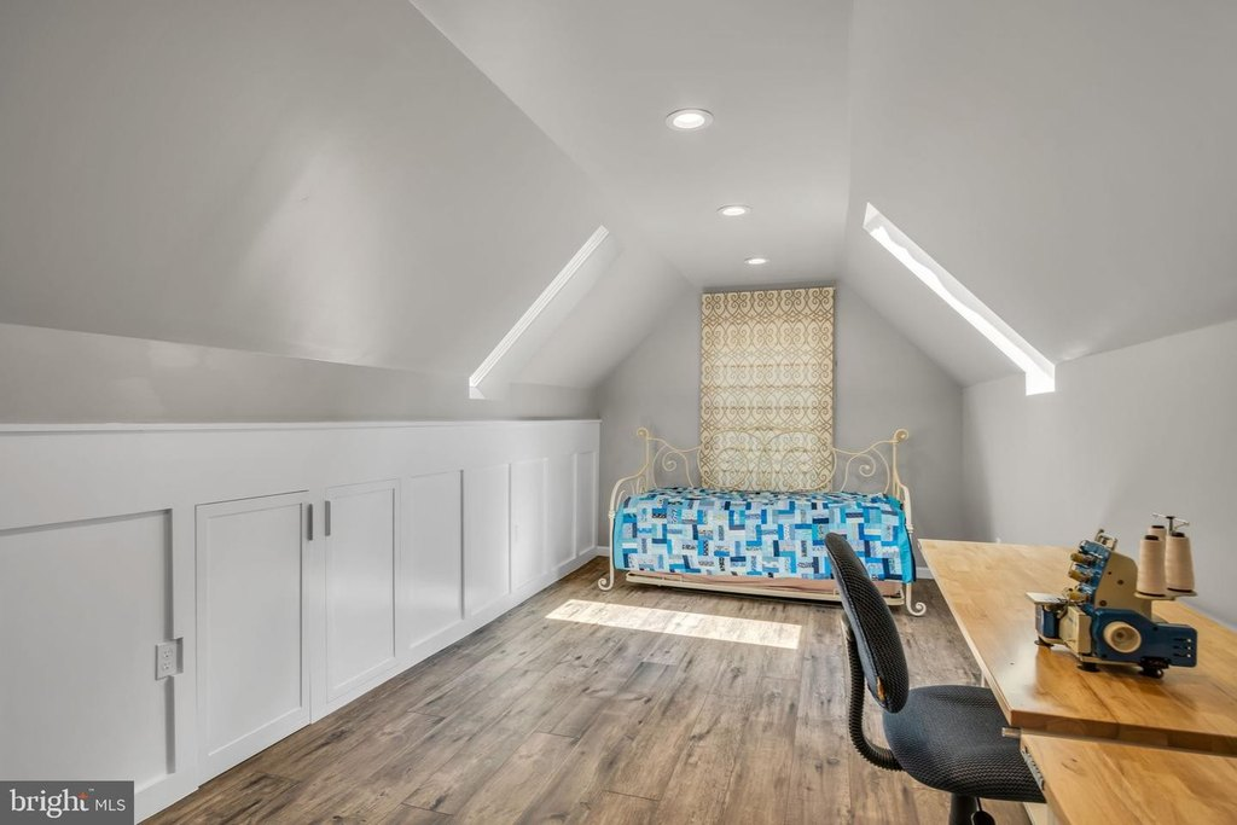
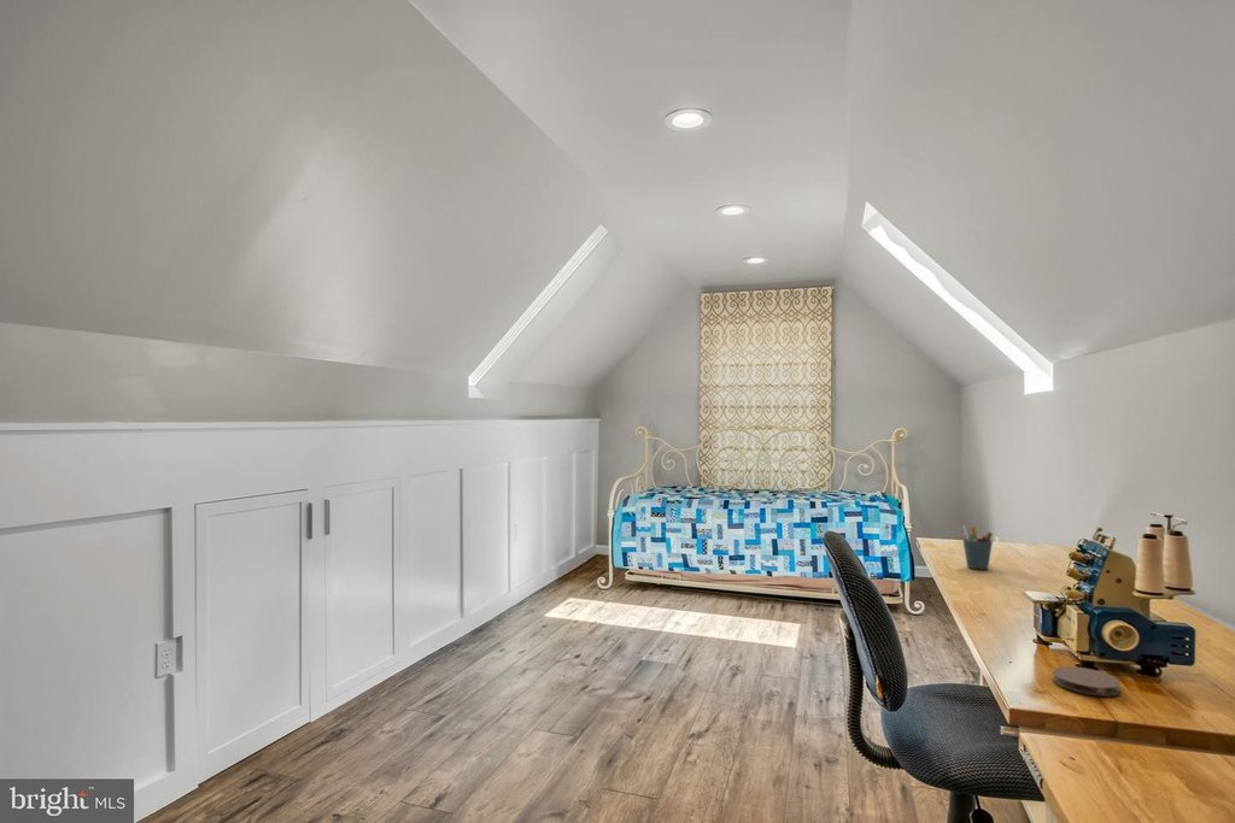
+ pen holder [961,524,994,571]
+ coaster [1052,665,1122,698]
